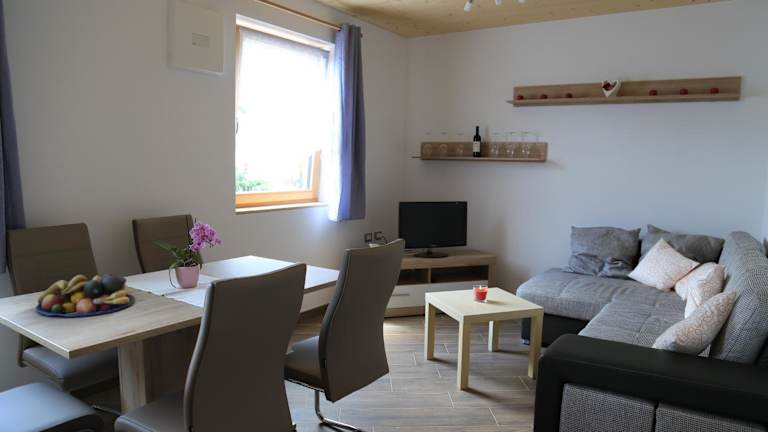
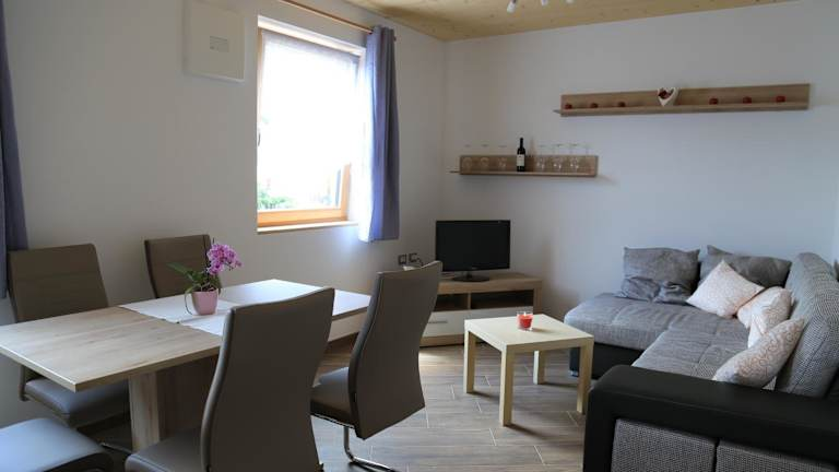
- fruit bowl [35,273,136,318]
